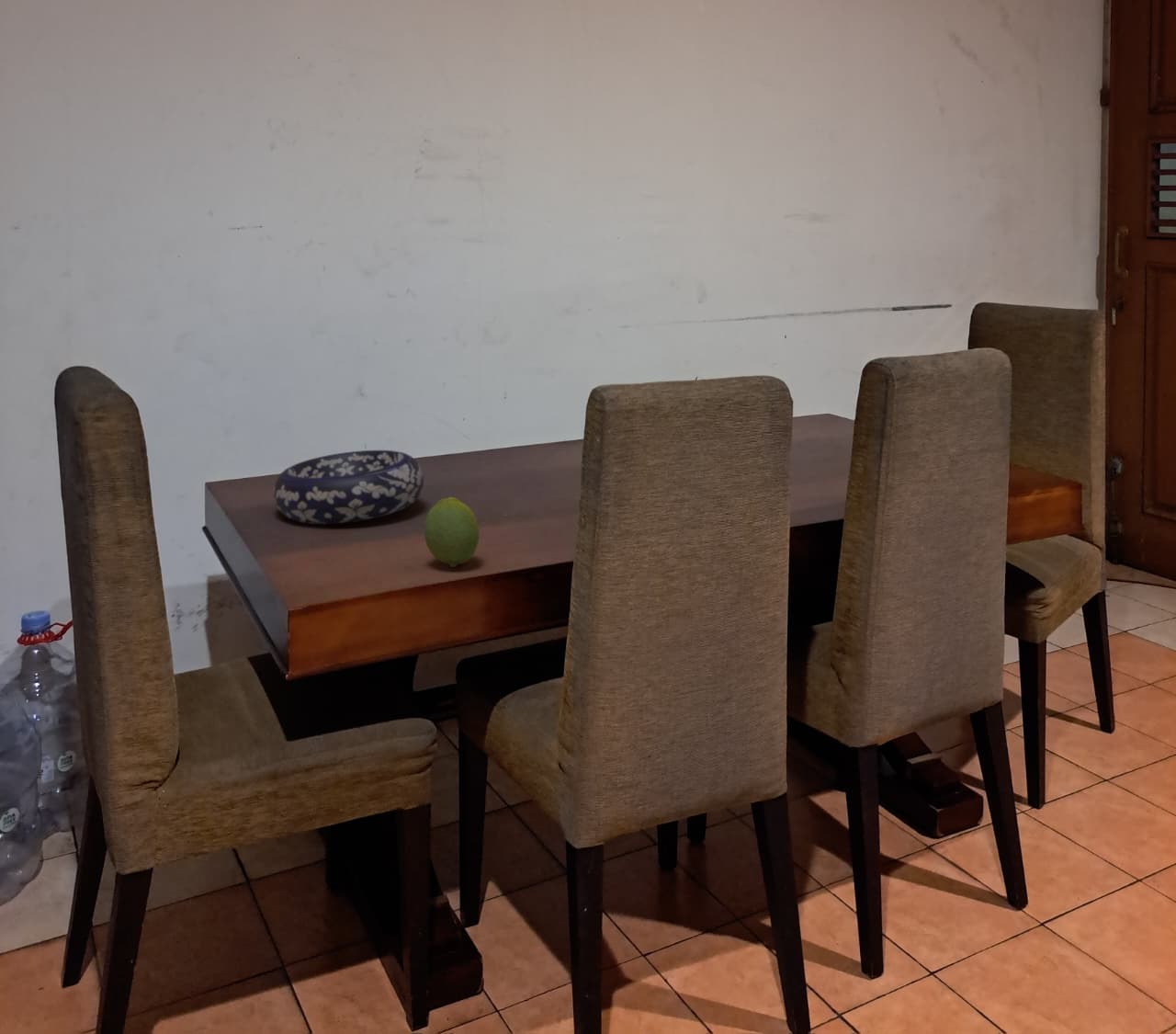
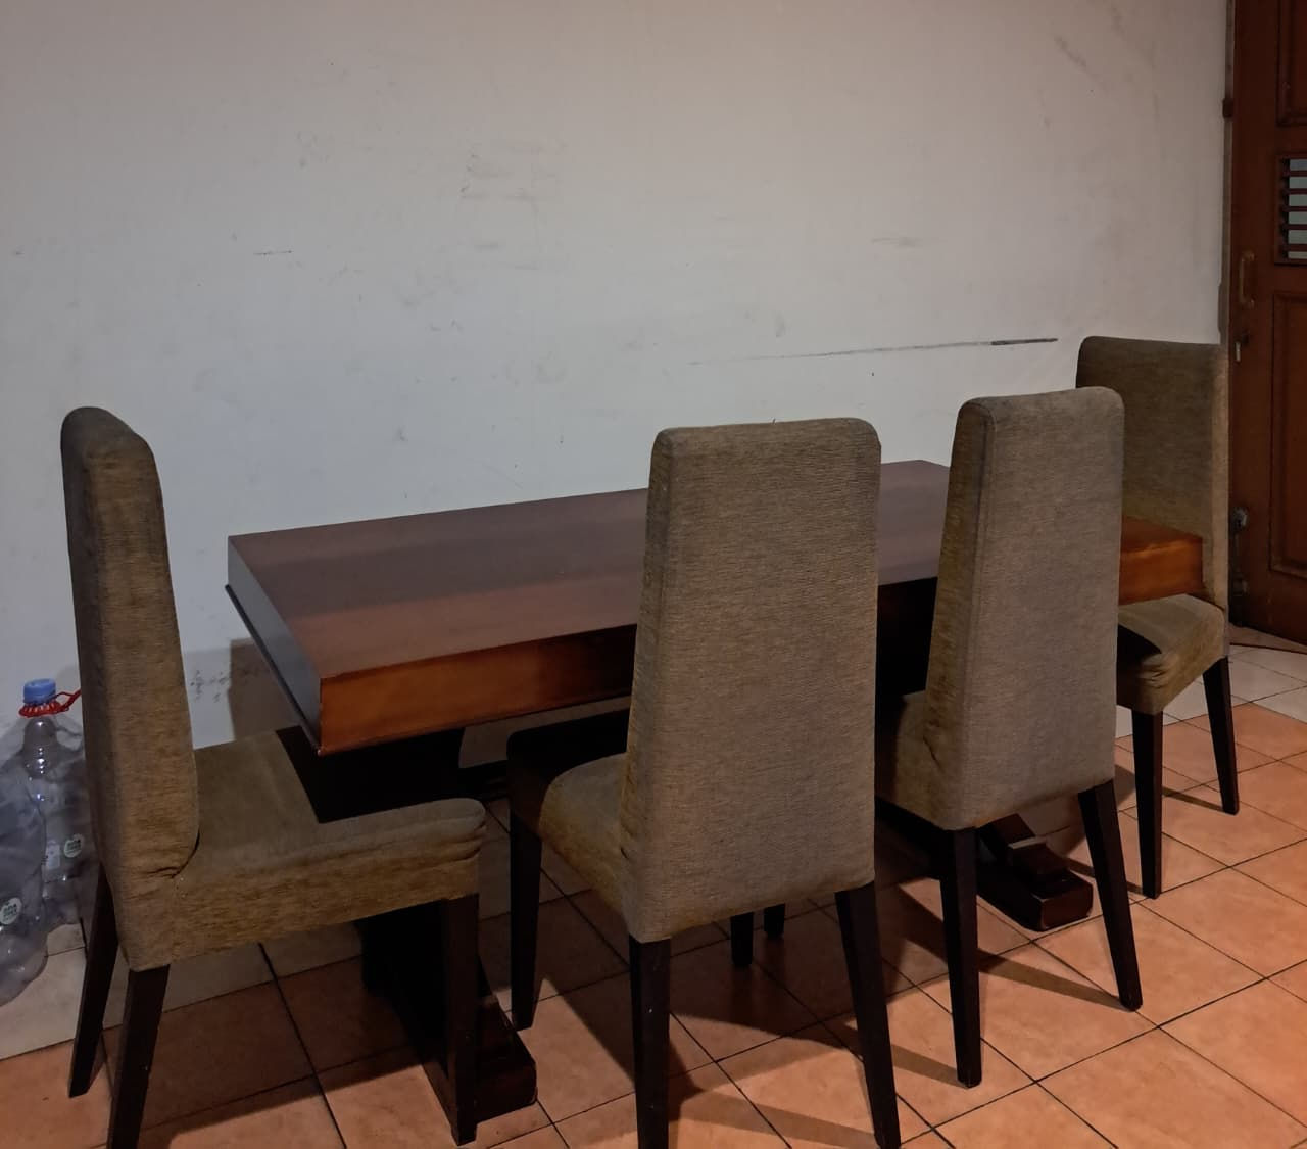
- decorative bowl [273,449,424,525]
- fruit [424,496,481,568]
